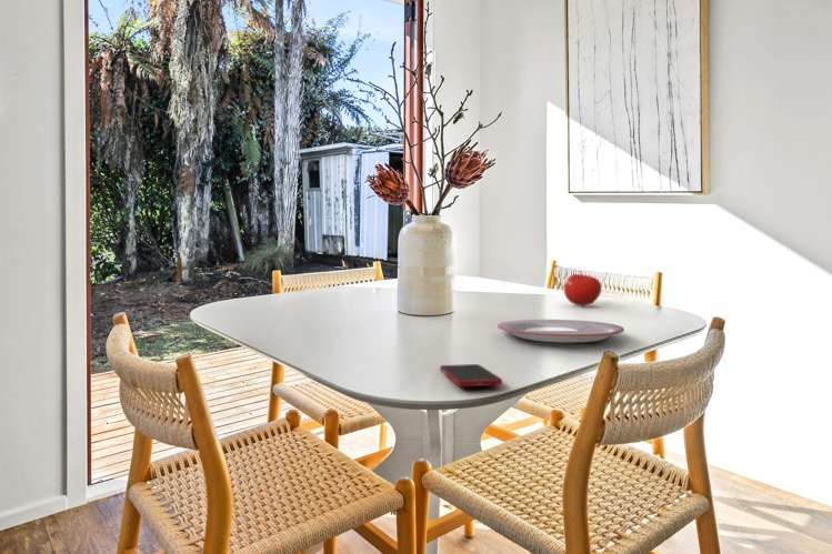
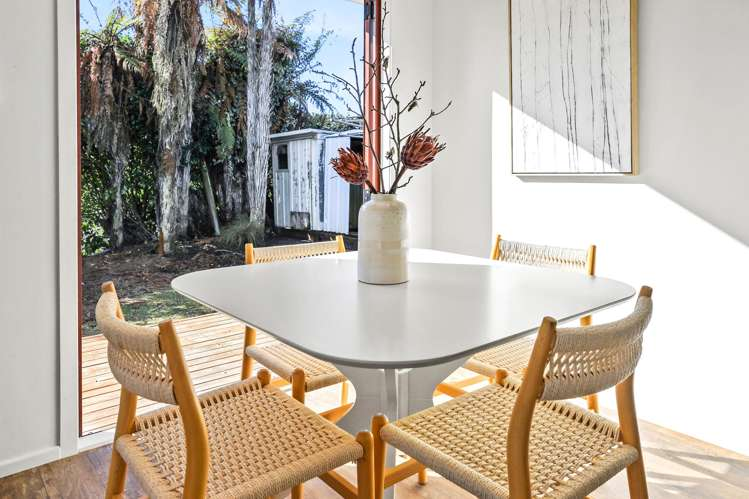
- cell phone [439,363,503,387]
- plate [497,319,625,343]
- fruit [563,270,602,306]
